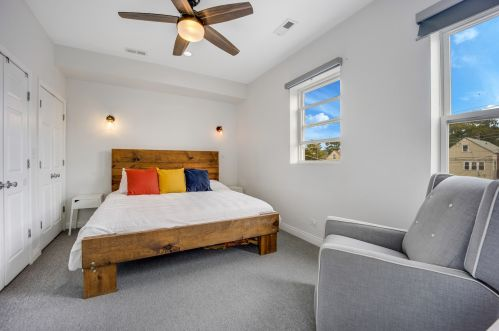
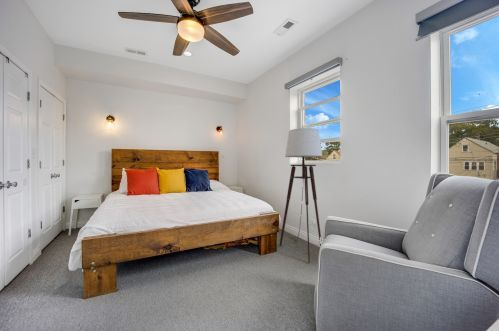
+ floor lamp [279,127,323,263]
